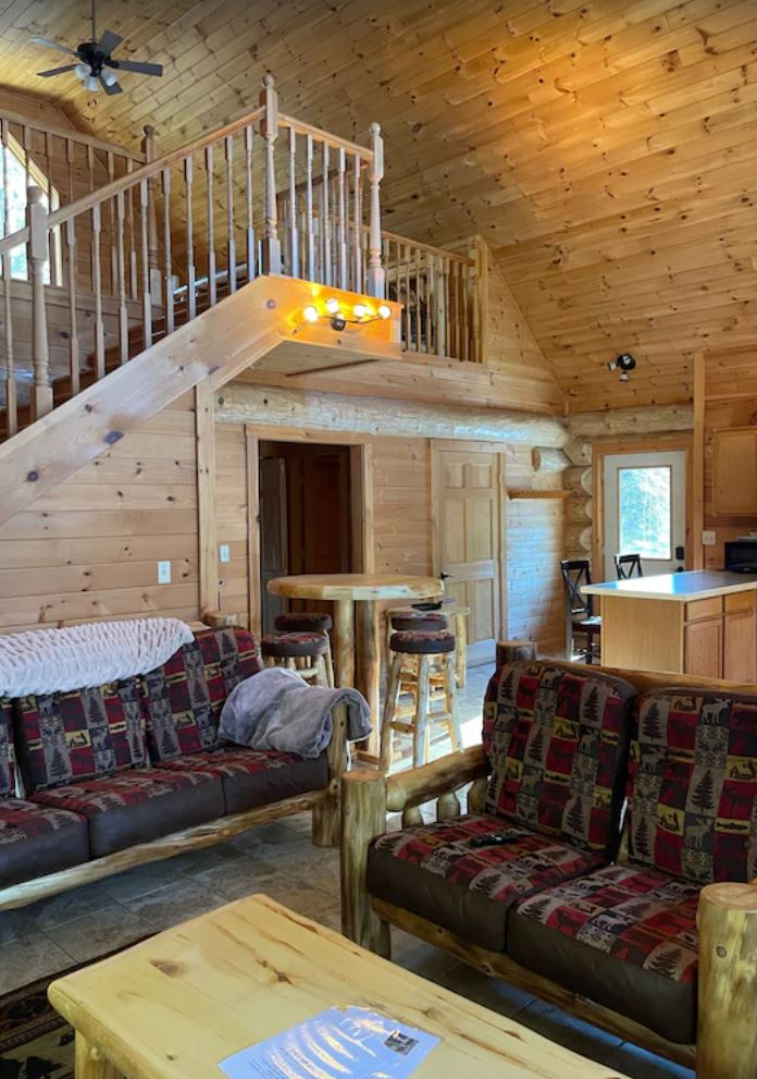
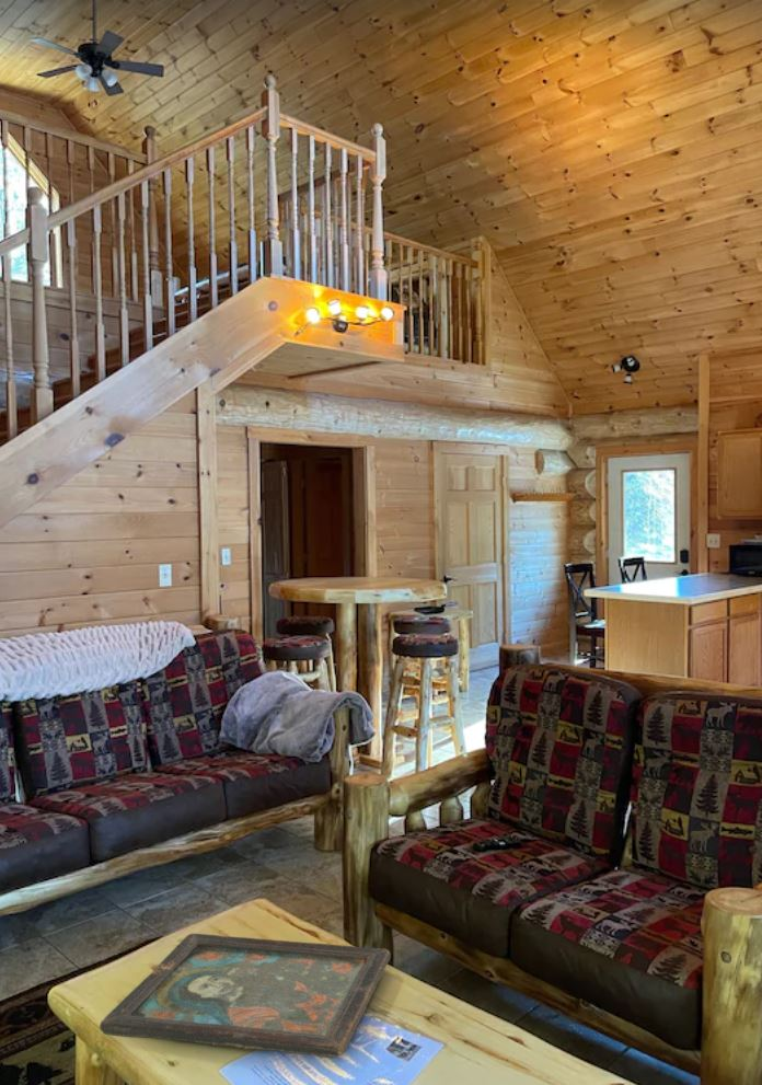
+ decorative tray [99,933,392,1060]
